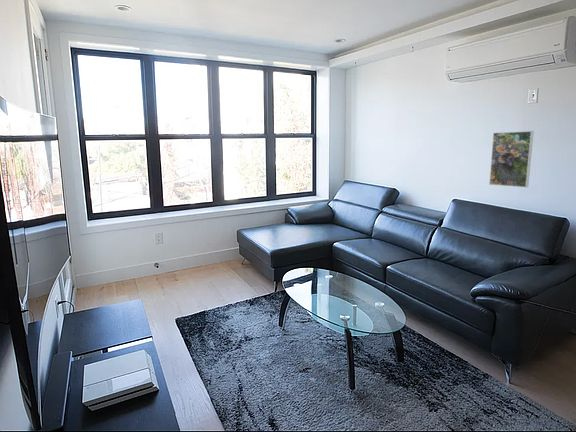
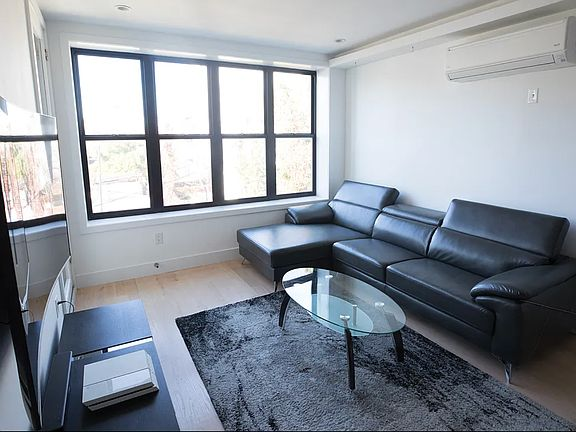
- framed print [488,130,535,188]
